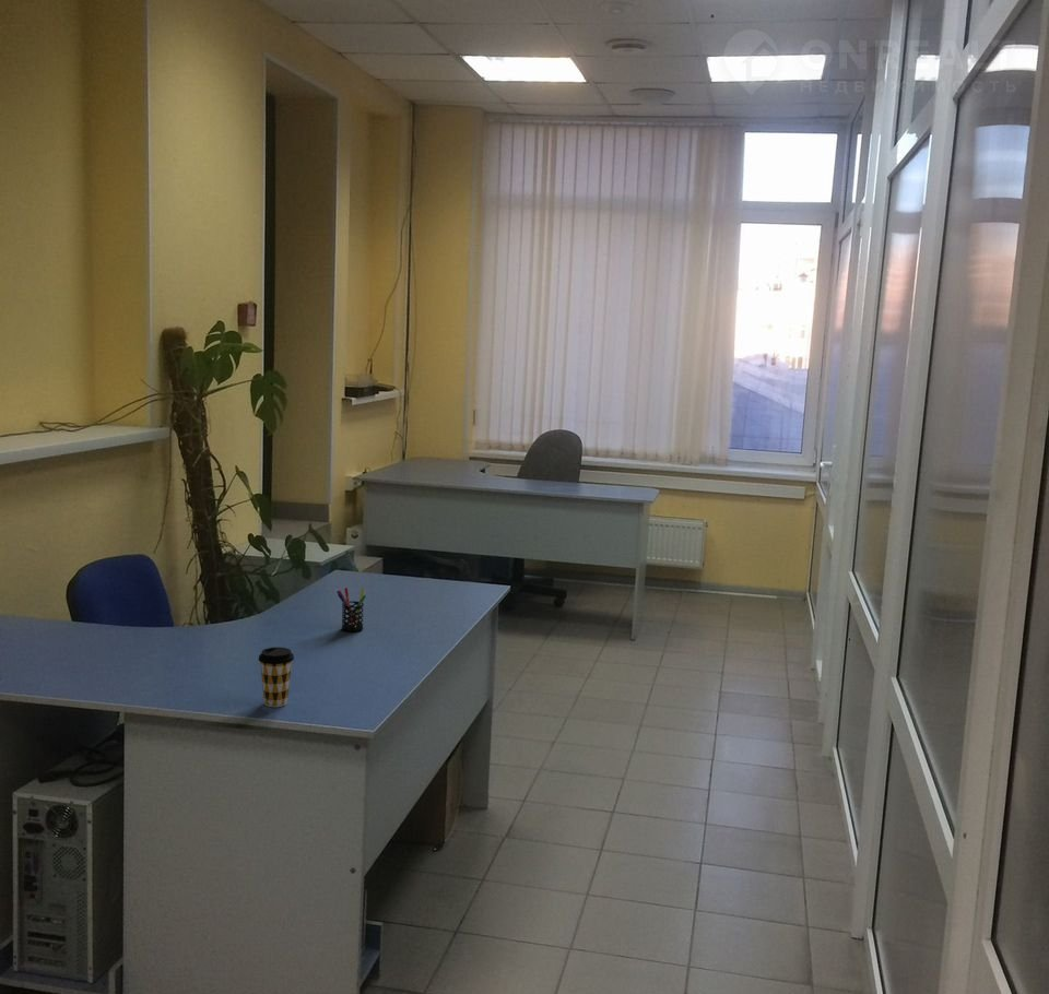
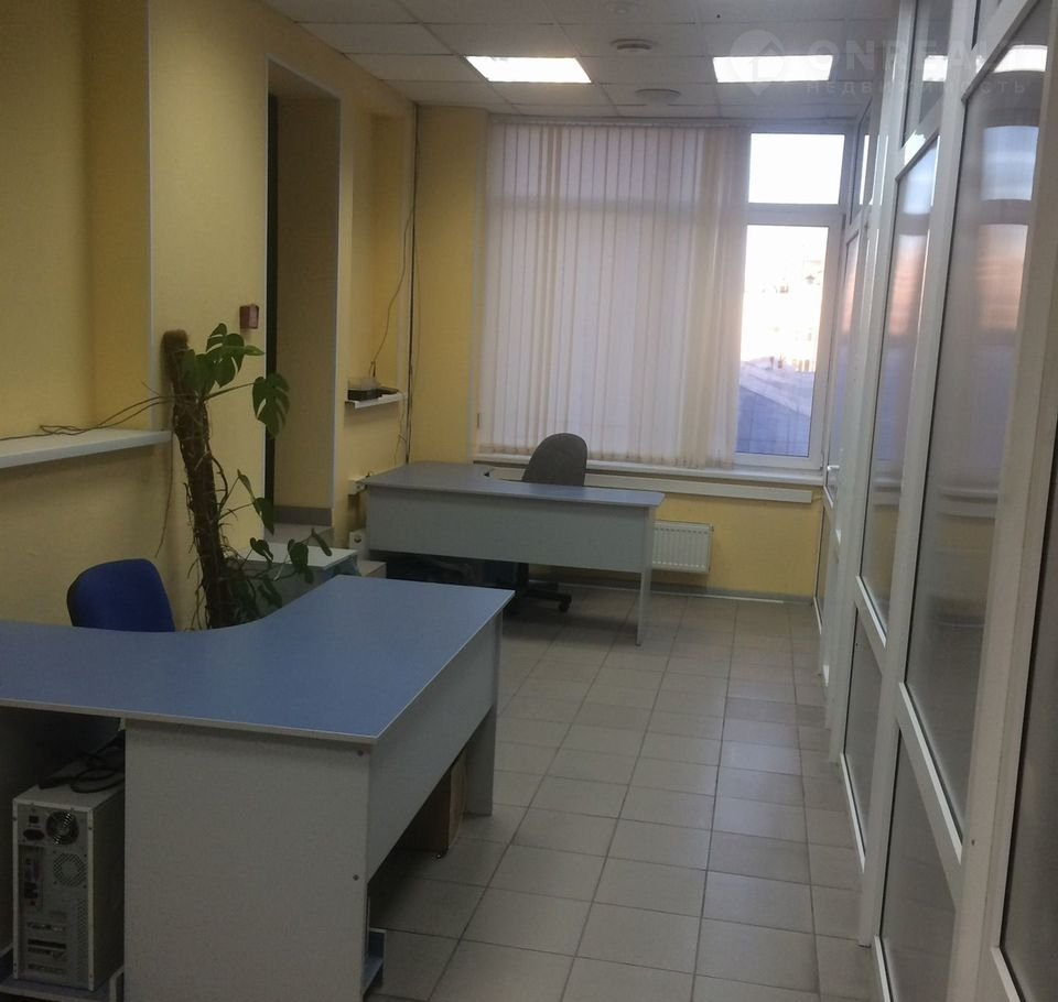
- coffee cup [257,647,295,708]
- pen holder [335,587,367,632]
